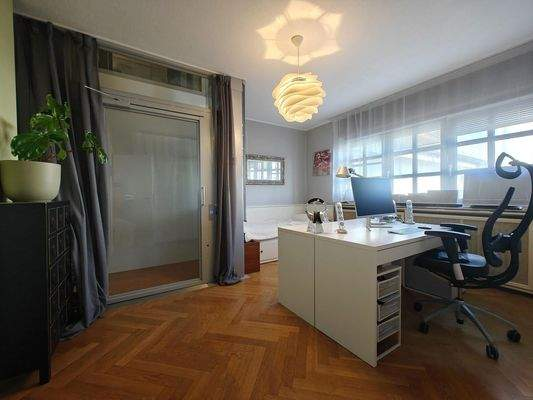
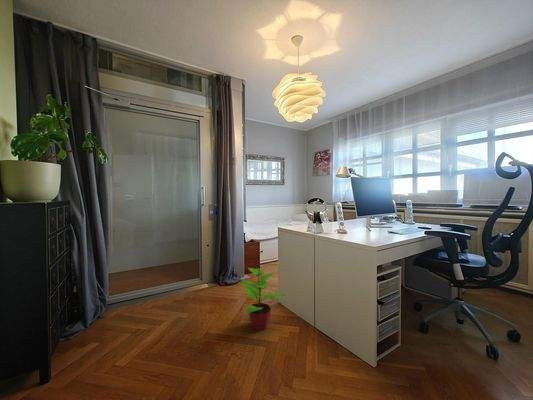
+ potted plant [236,267,287,331]
